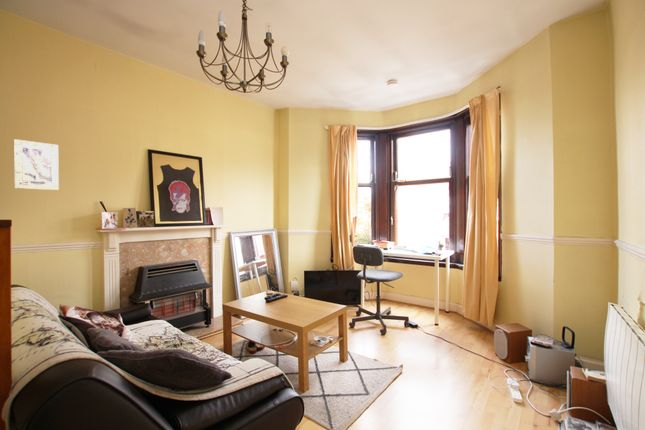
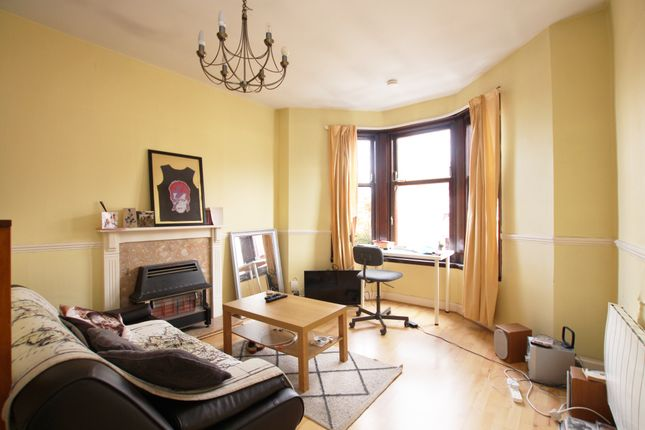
- wall art [13,138,60,191]
